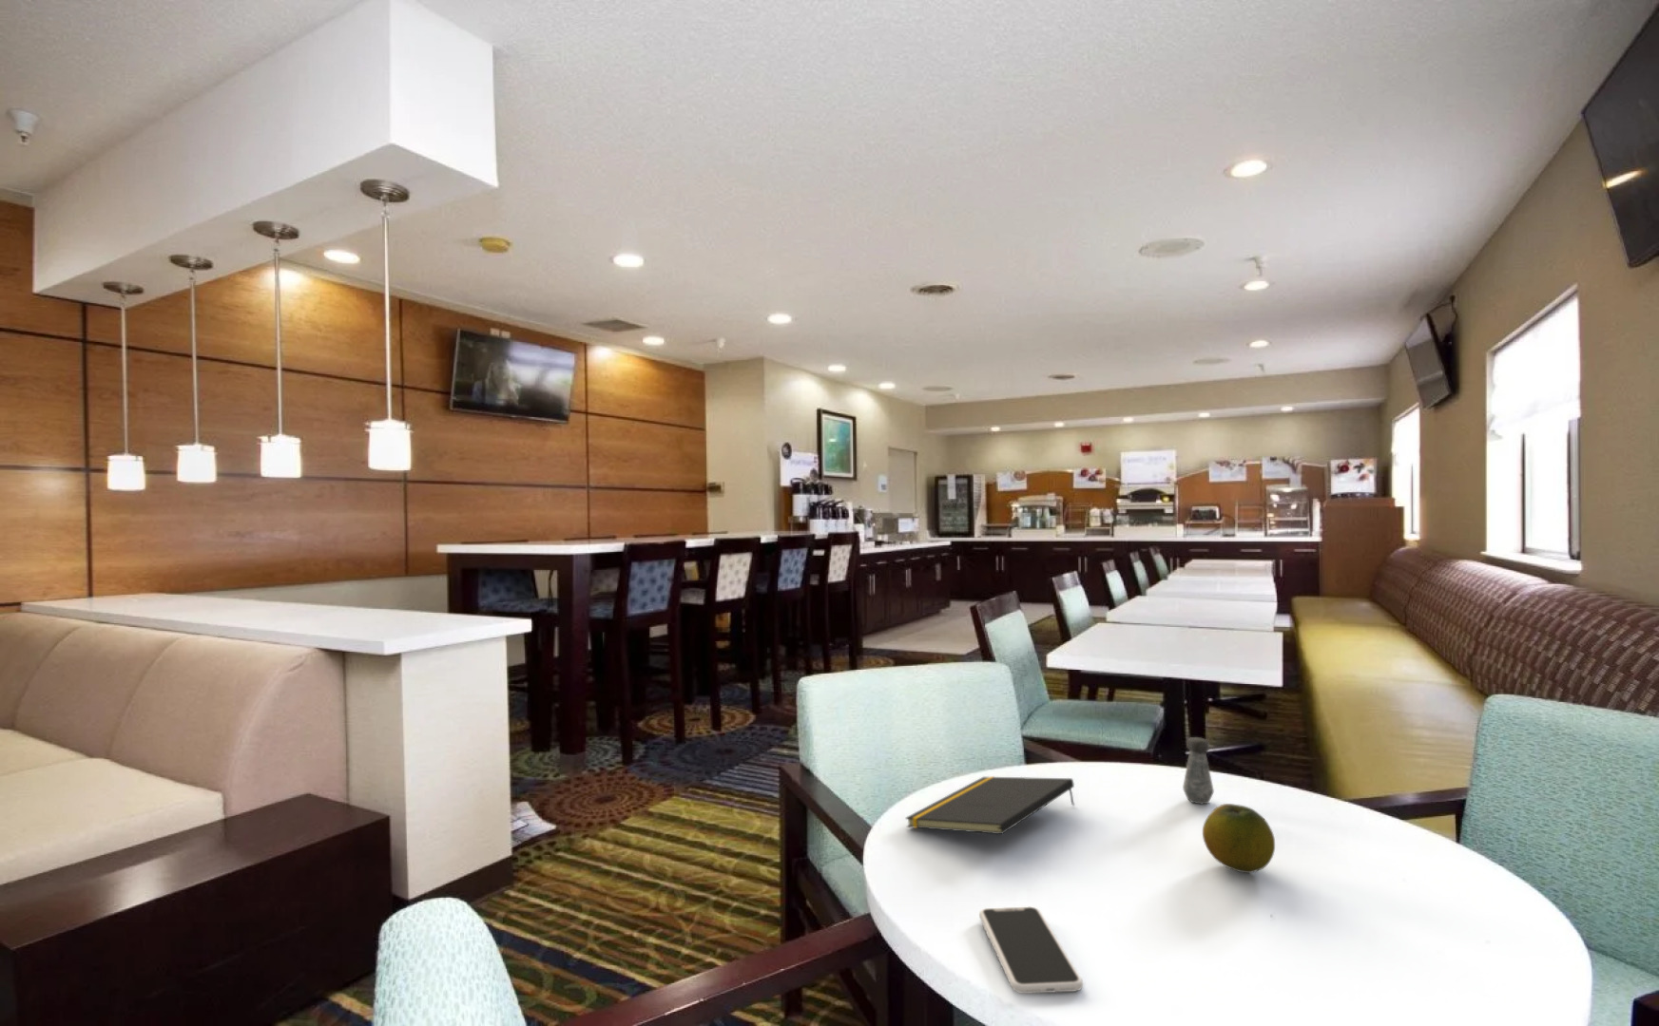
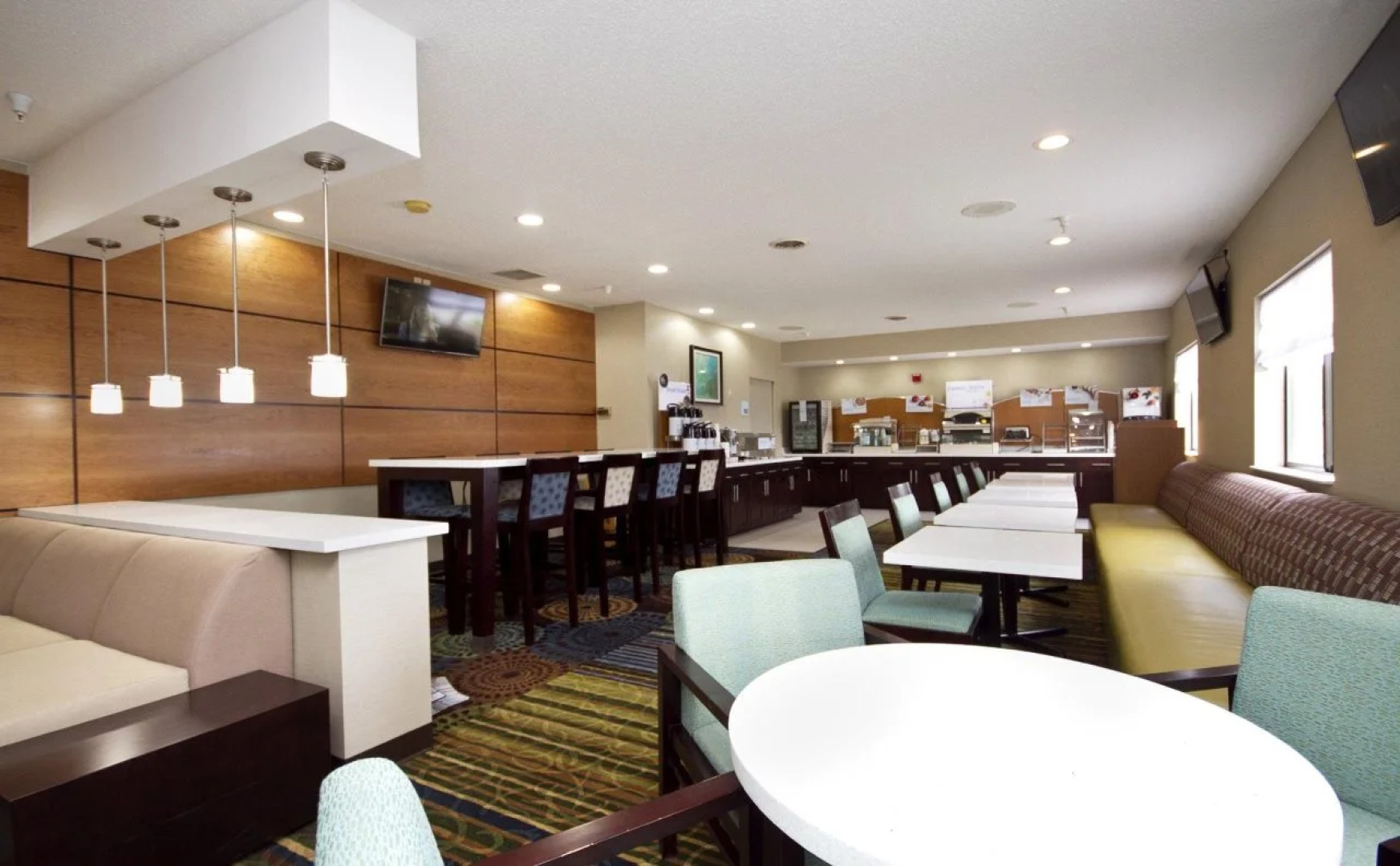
- smartphone [979,905,1084,995]
- salt shaker [1181,736,1215,806]
- notepad [904,775,1075,835]
- fruit [1202,803,1276,874]
